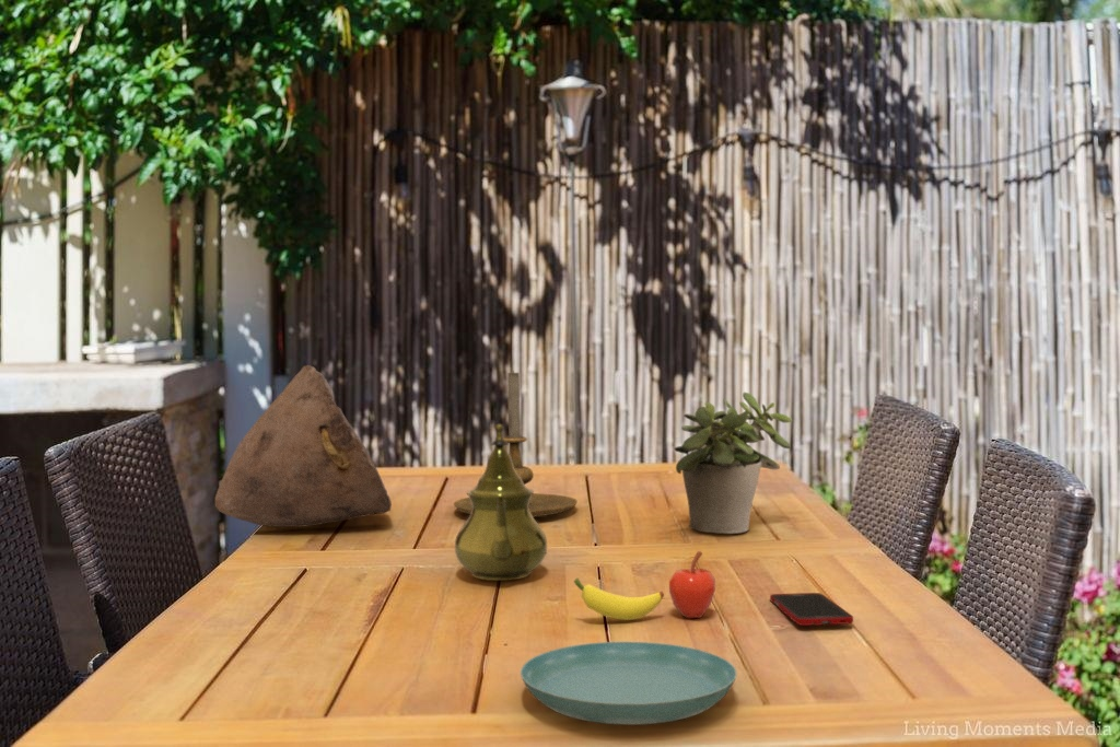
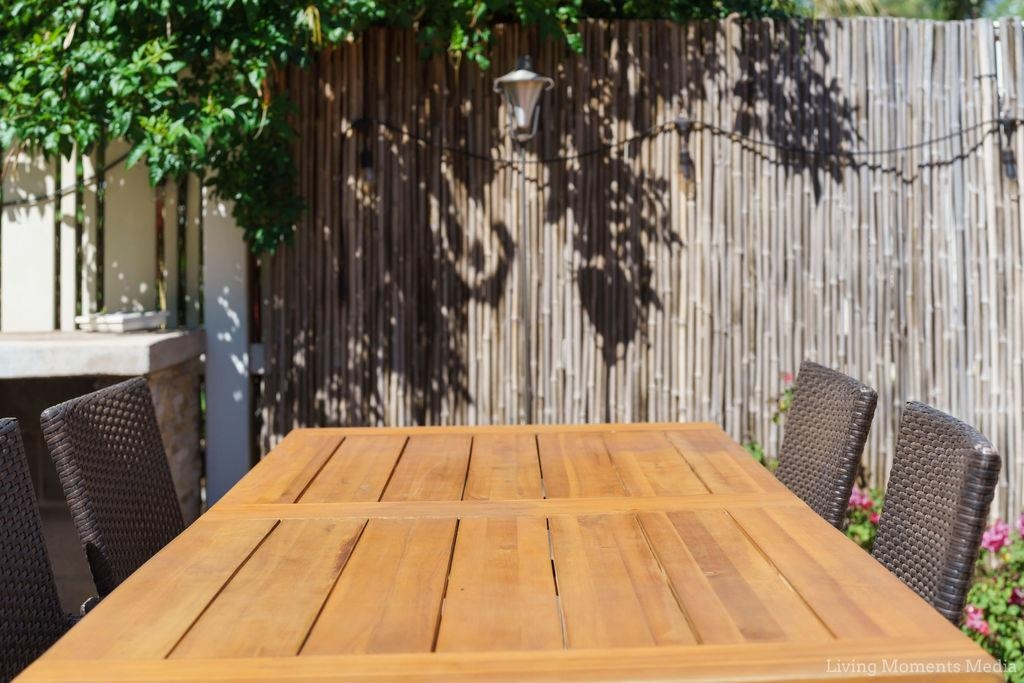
- fruit [573,550,716,621]
- saucer [520,641,737,726]
- candle holder [453,370,579,518]
- bowl [214,364,393,528]
- teapot [454,423,548,582]
- cell phone [769,592,854,627]
- potted plant [673,392,793,535]
